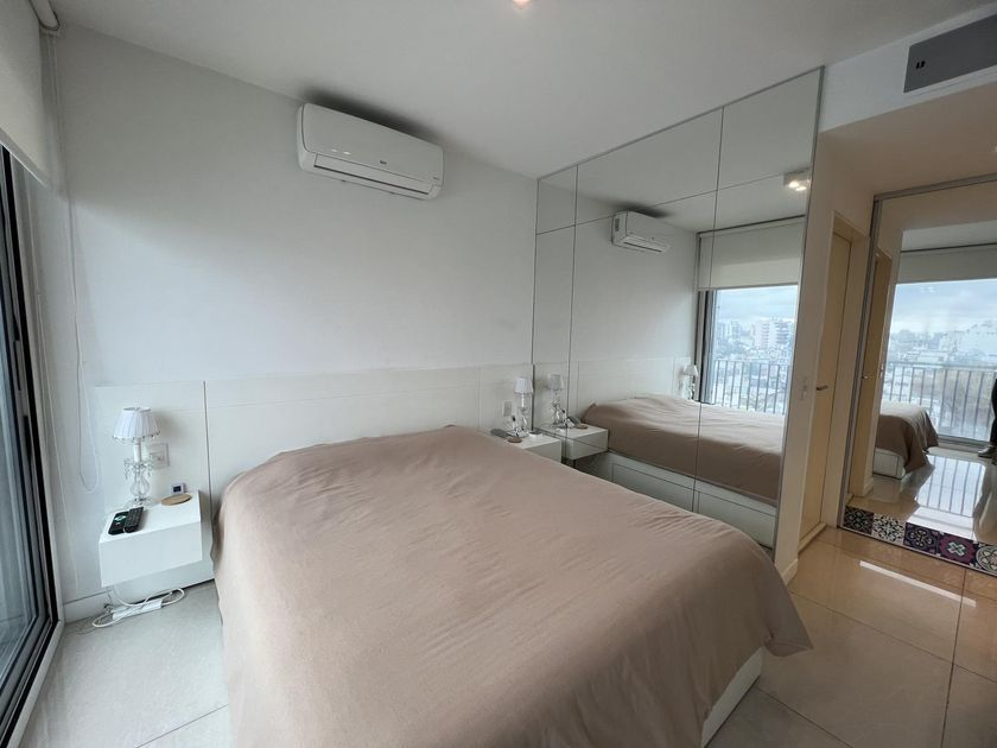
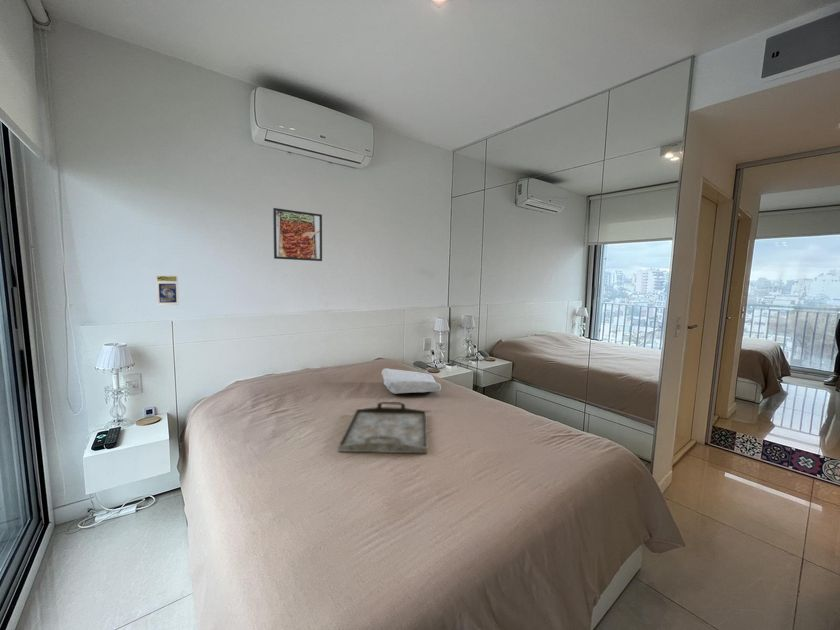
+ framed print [272,207,323,262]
+ serving tray [337,401,428,454]
+ soap bar [381,367,442,395]
+ trading card display case [155,274,180,306]
